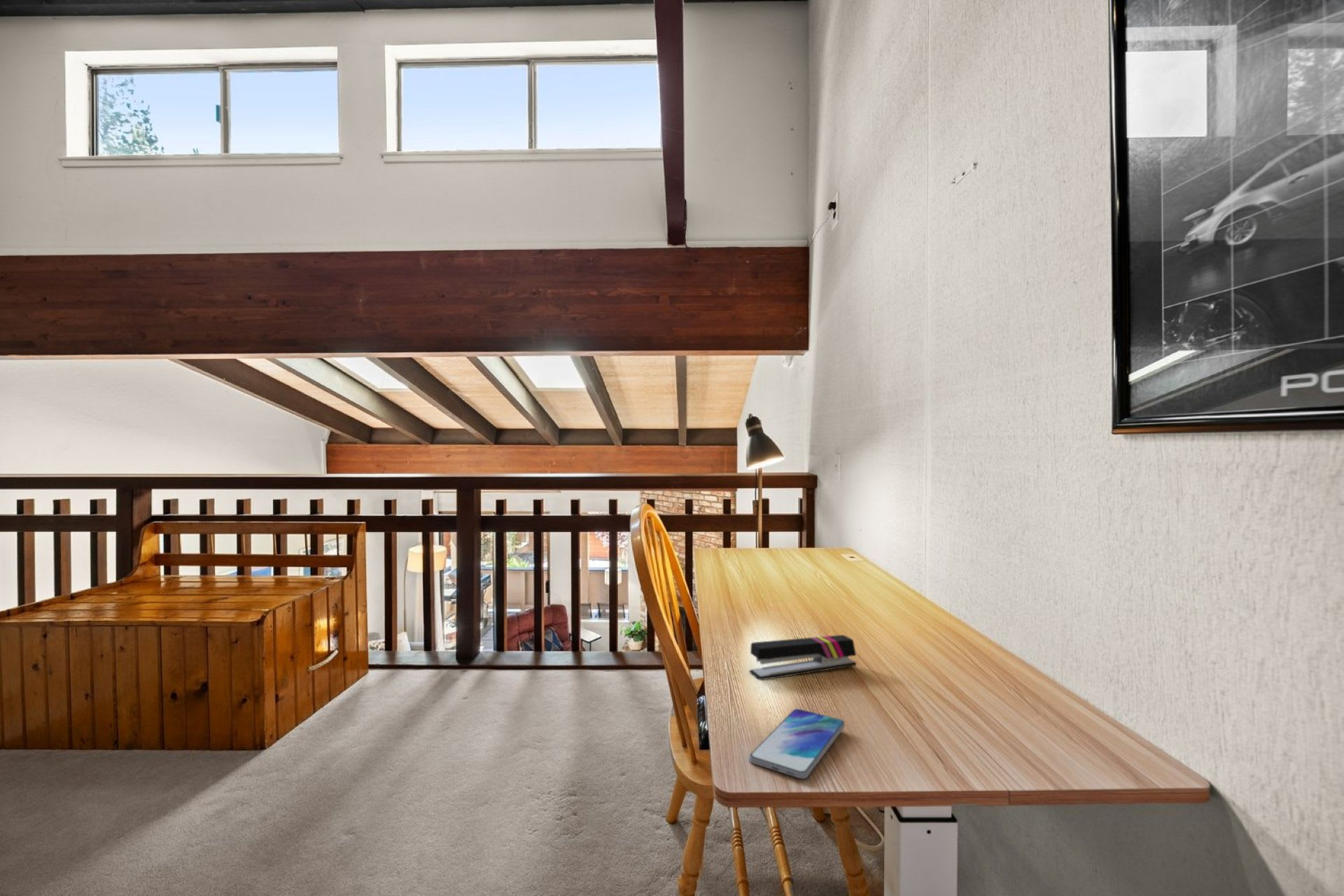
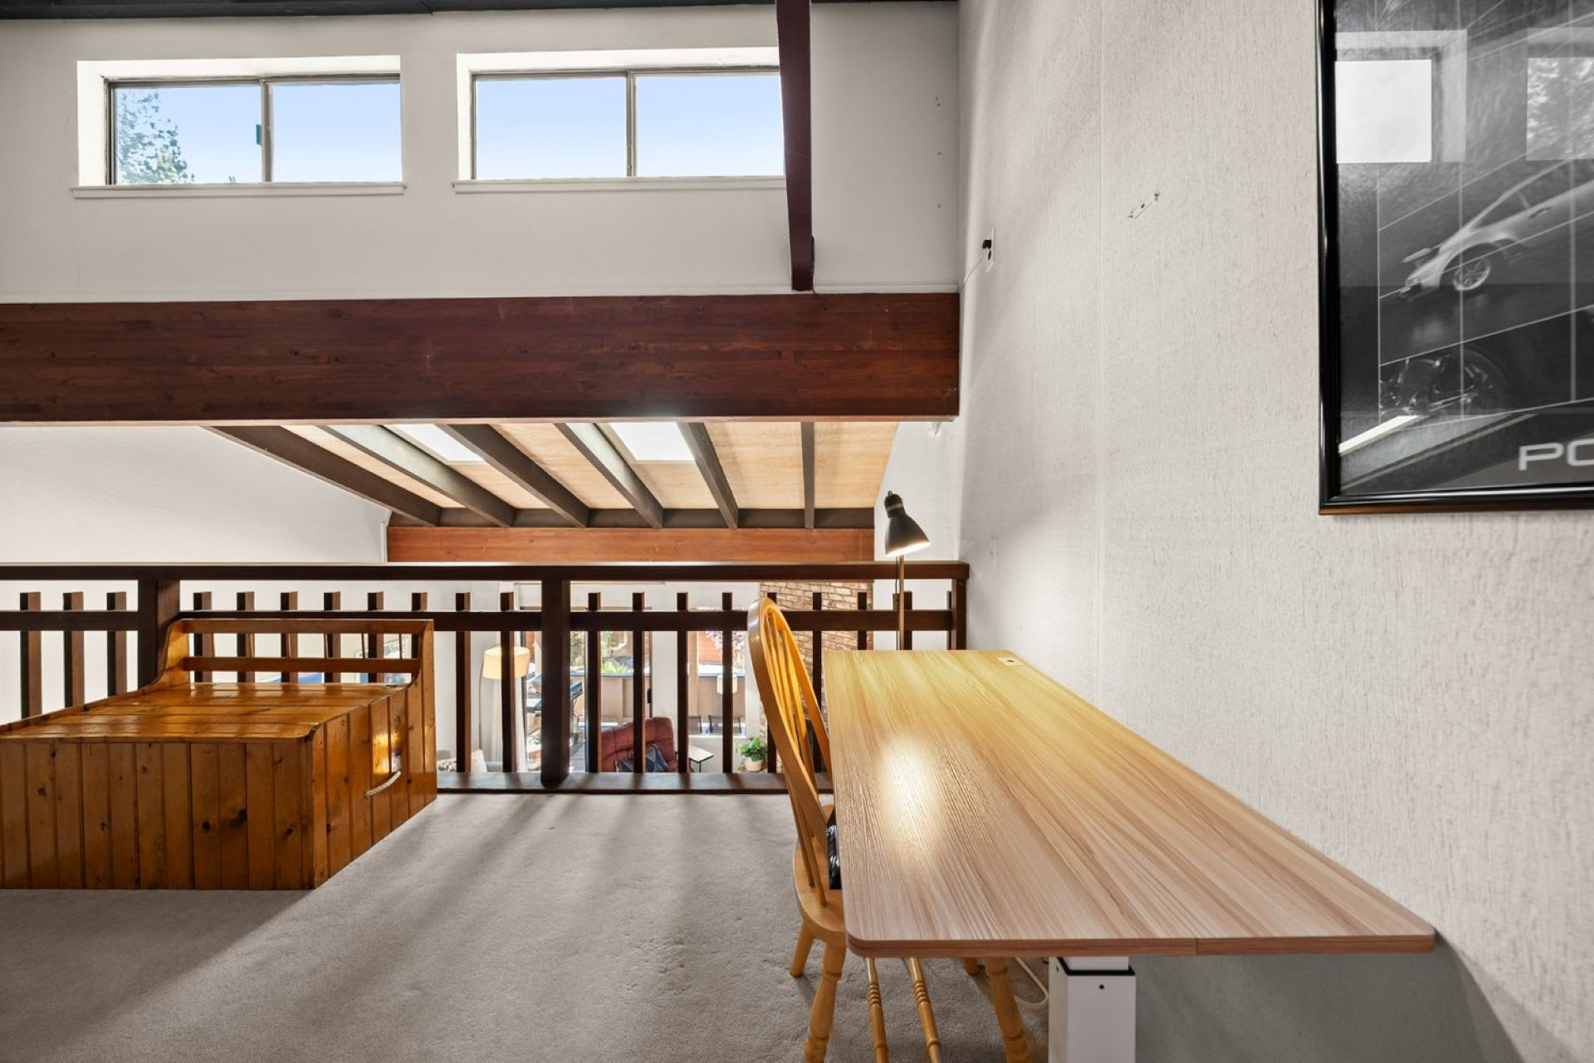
- smartphone [748,708,846,779]
- stapler [749,634,857,680]
